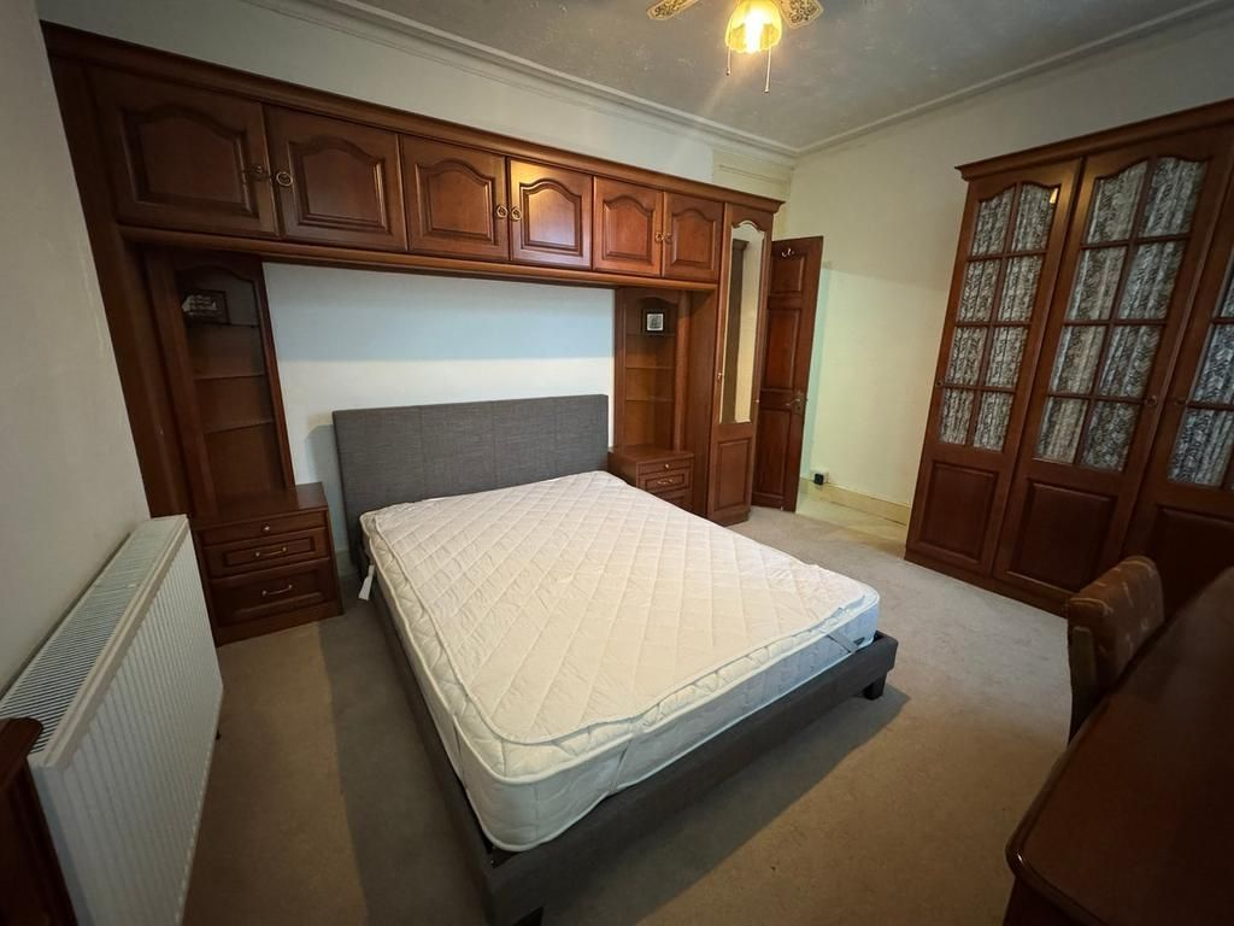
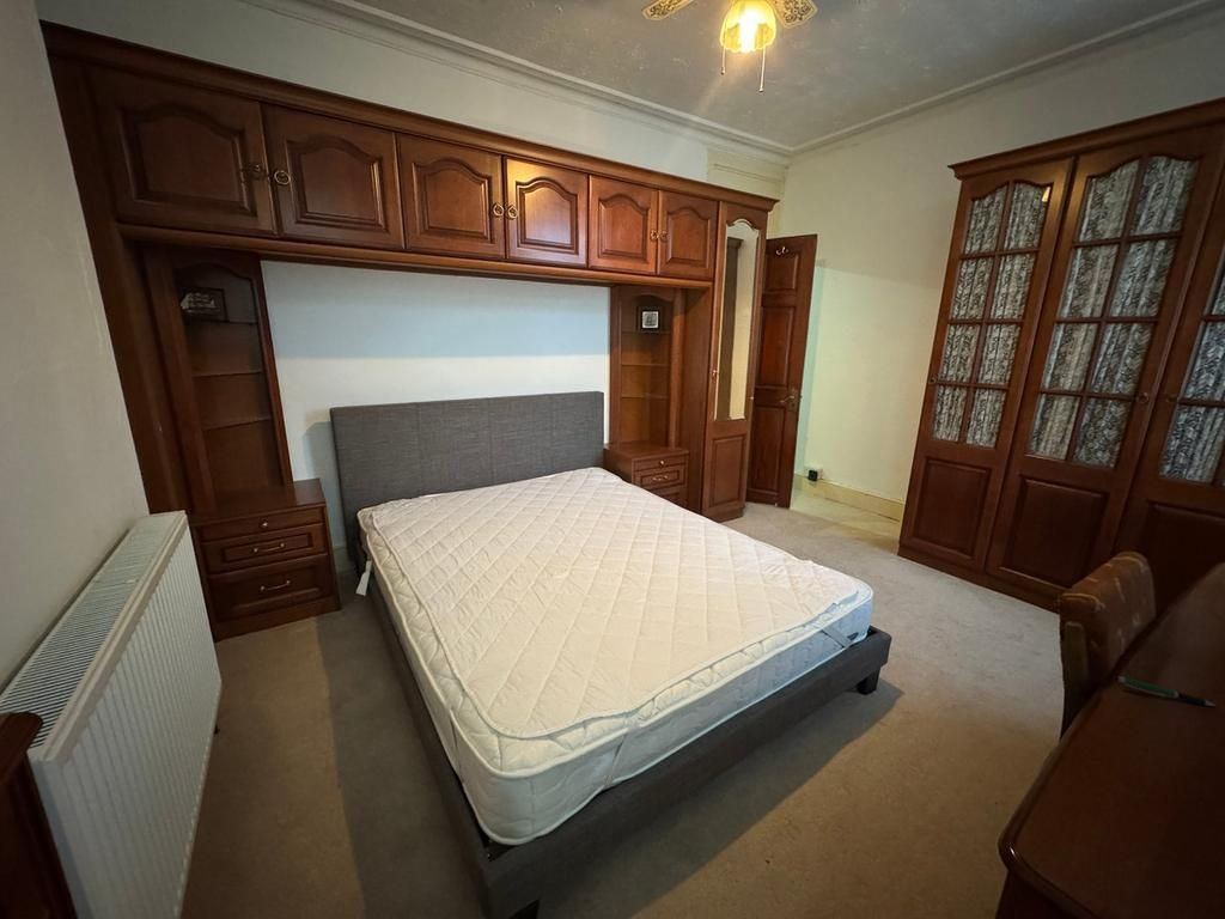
+ pen [1114,675,1217,707]
